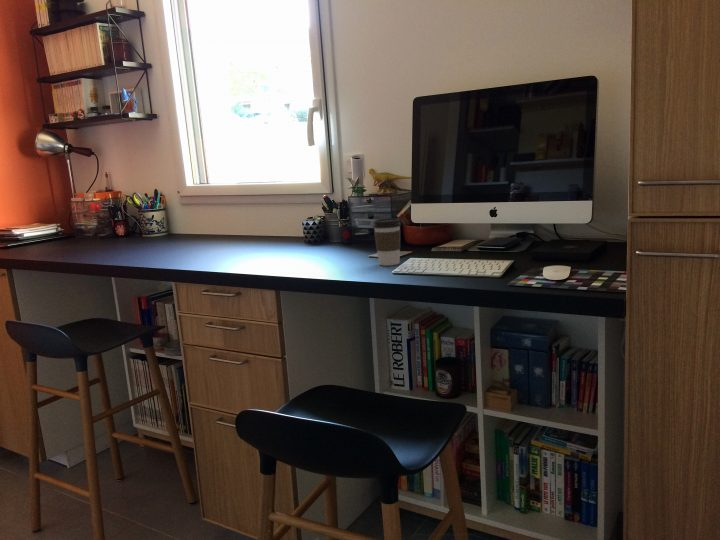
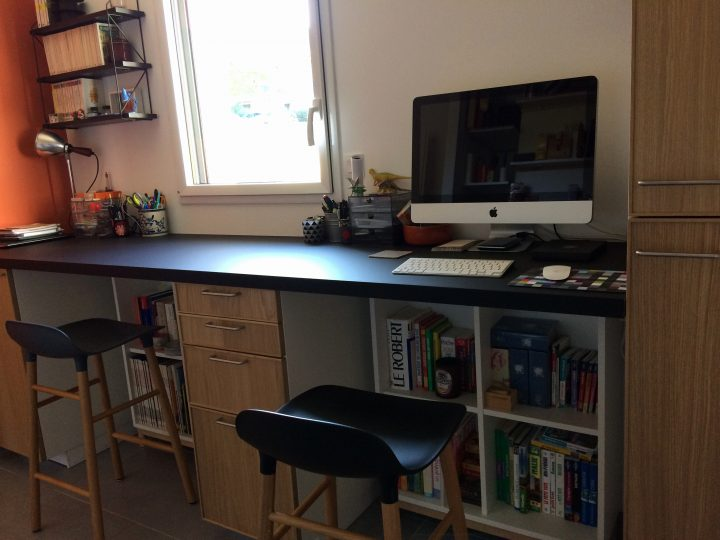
- coffee cup [372,217,402,267]
